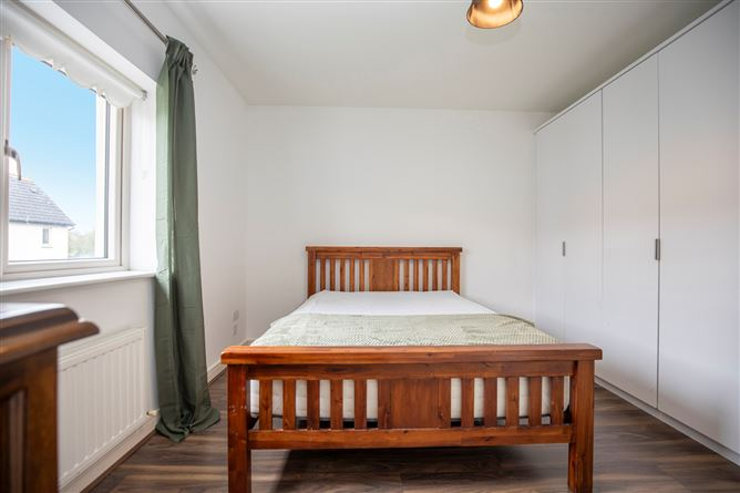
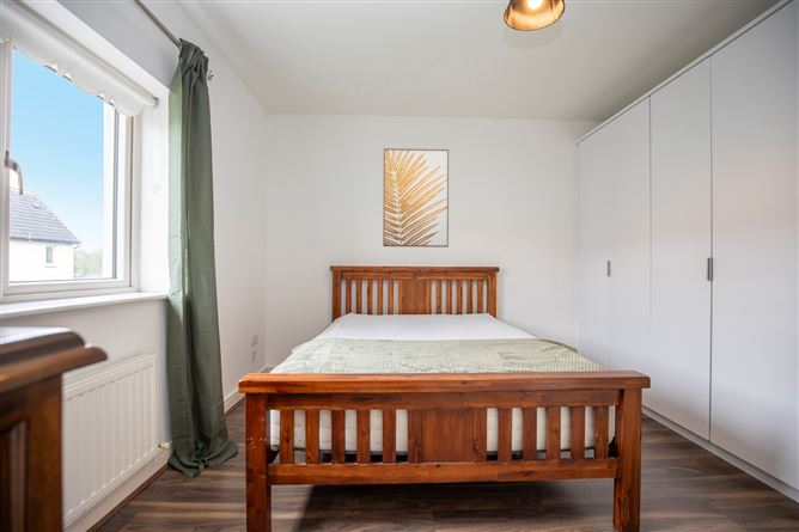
+ wall art [382,147,450,249]
